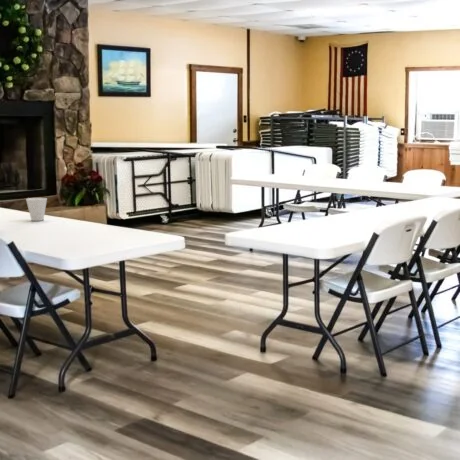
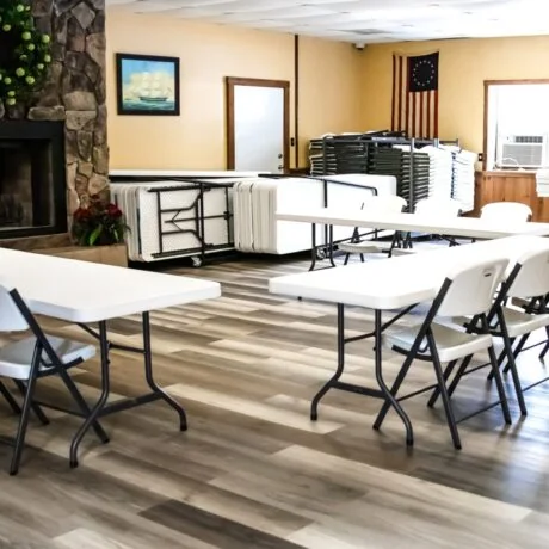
- cup [25,197,48,222]
